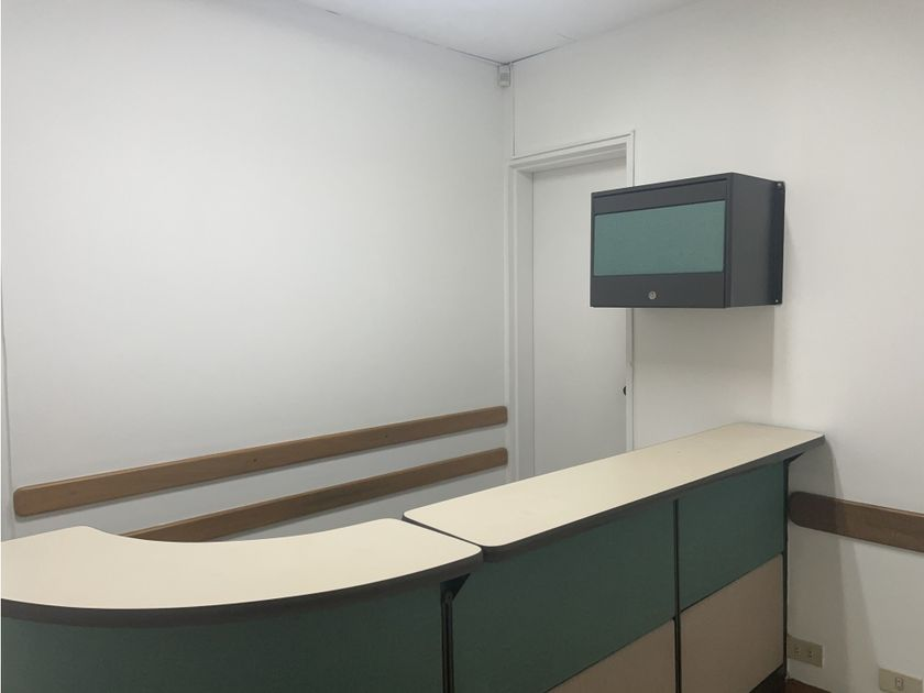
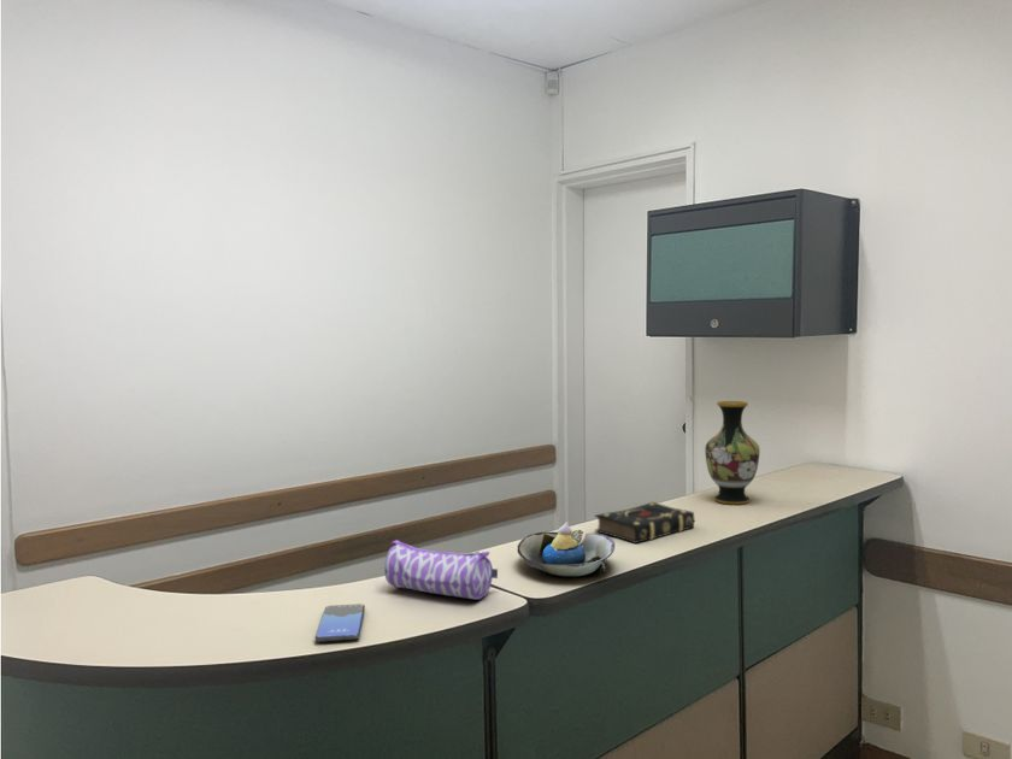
+ pencil case [383,539,499,601]
+ decorative bowl [517,520,616,577]
+ book [594,501,696,545]
+ smartphone [314,602,366,642]
+ vase [704,400,760,506]
